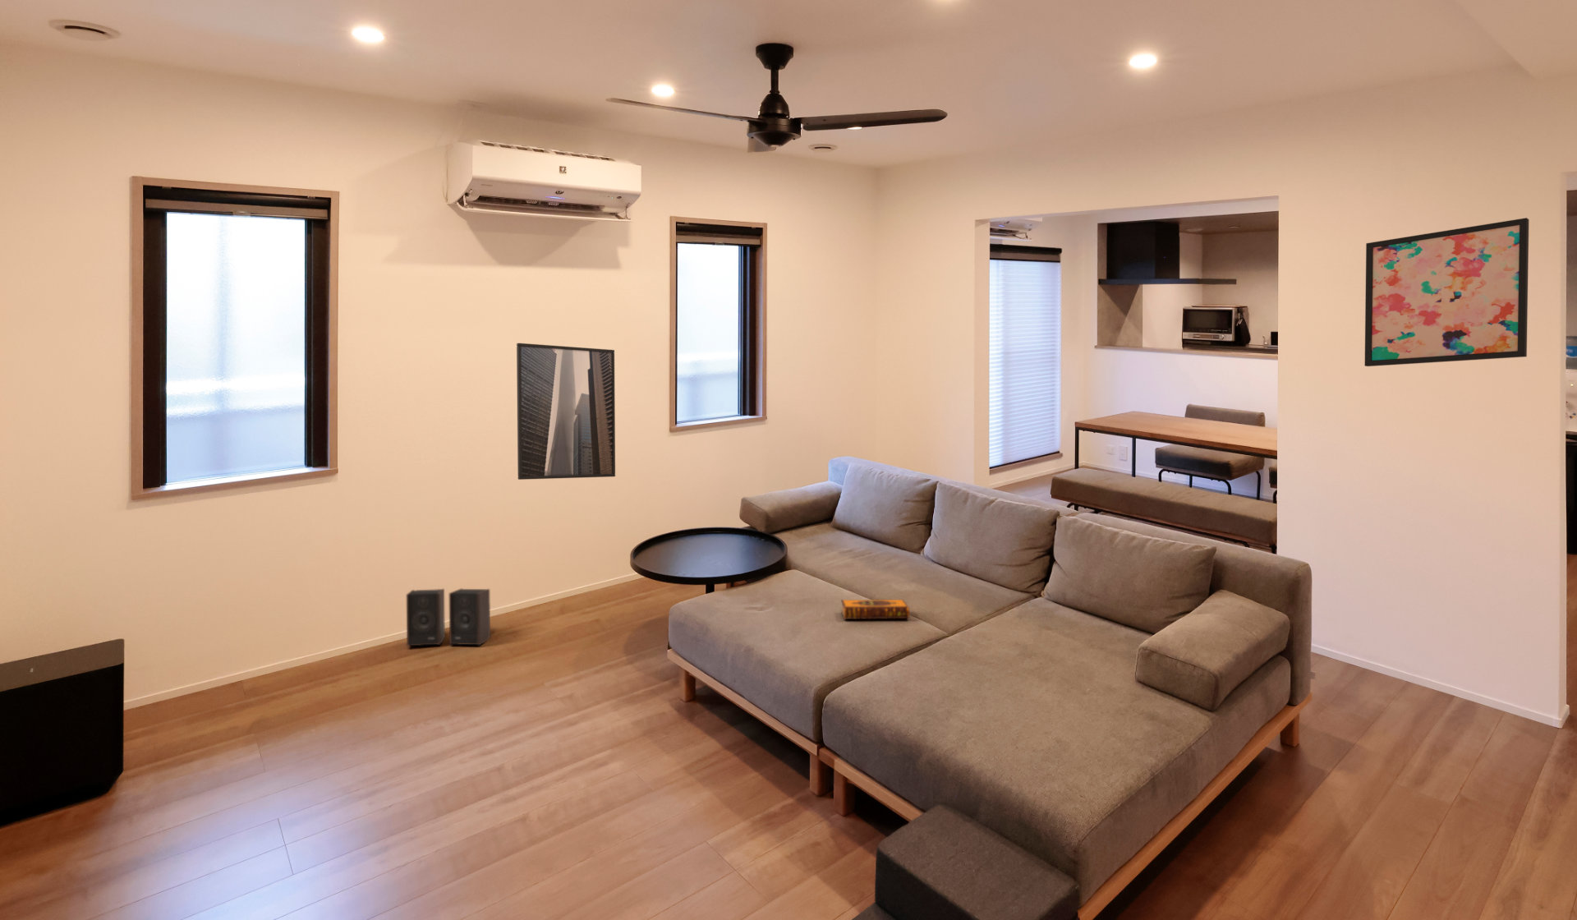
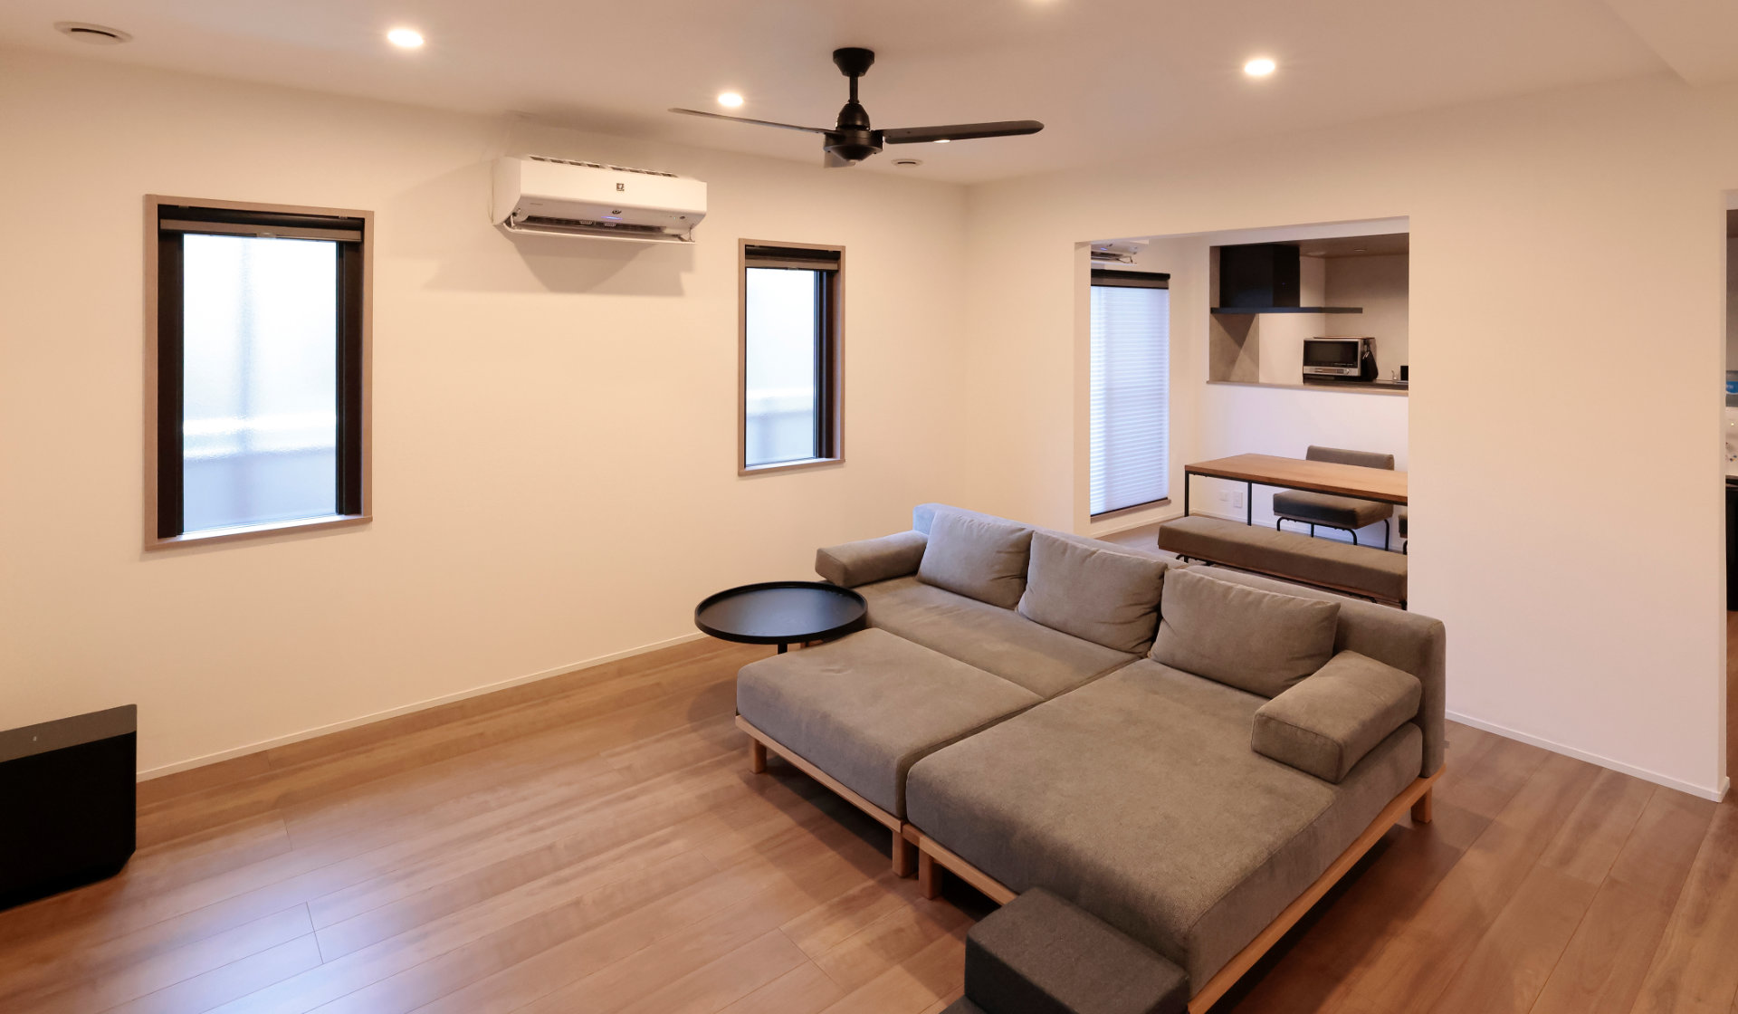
- speaker [406,588,492,647]
- hardback book [840,599,910,620]
- wall art [1365,217,1530,367]
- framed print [516,343,615,481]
